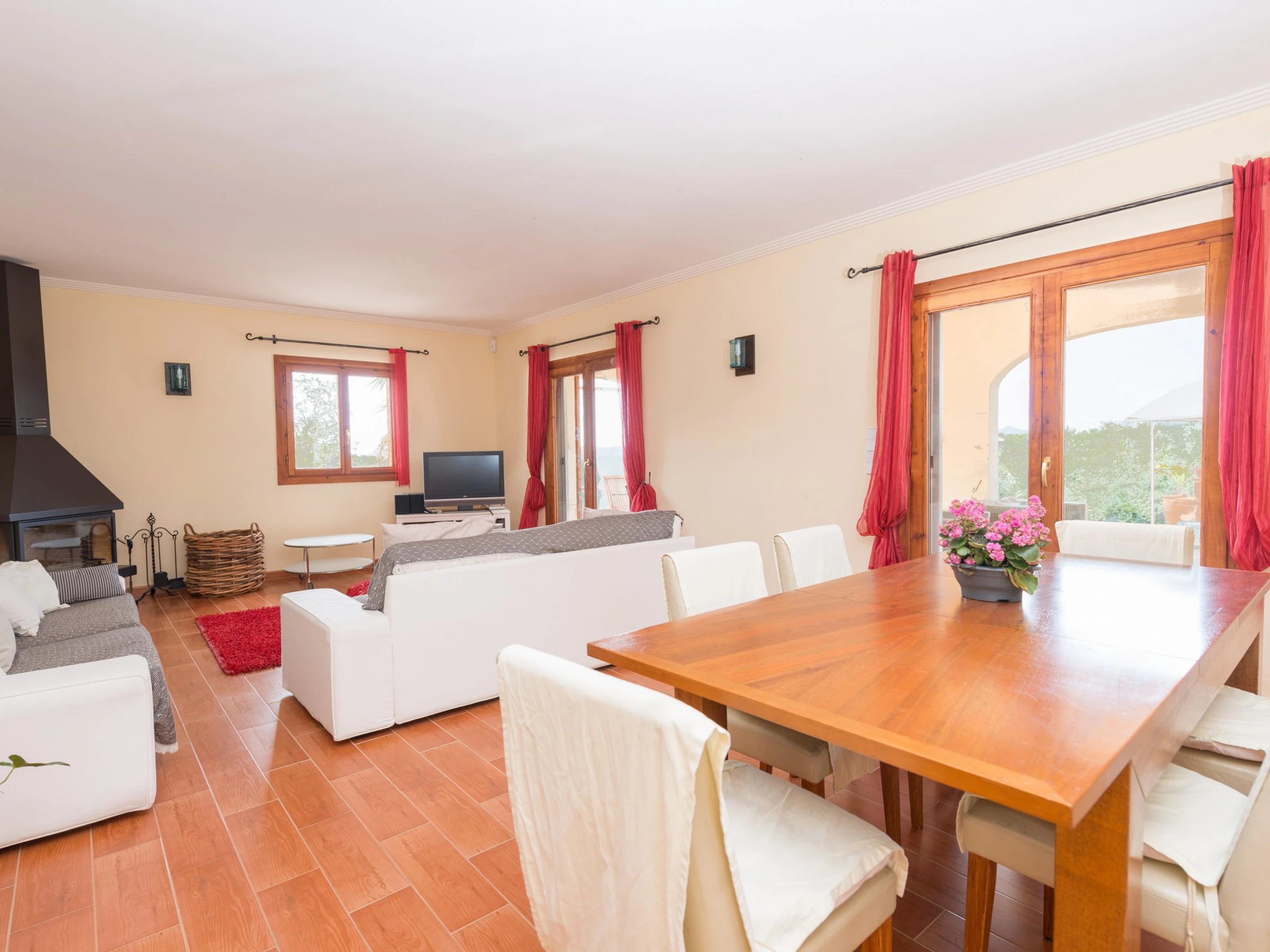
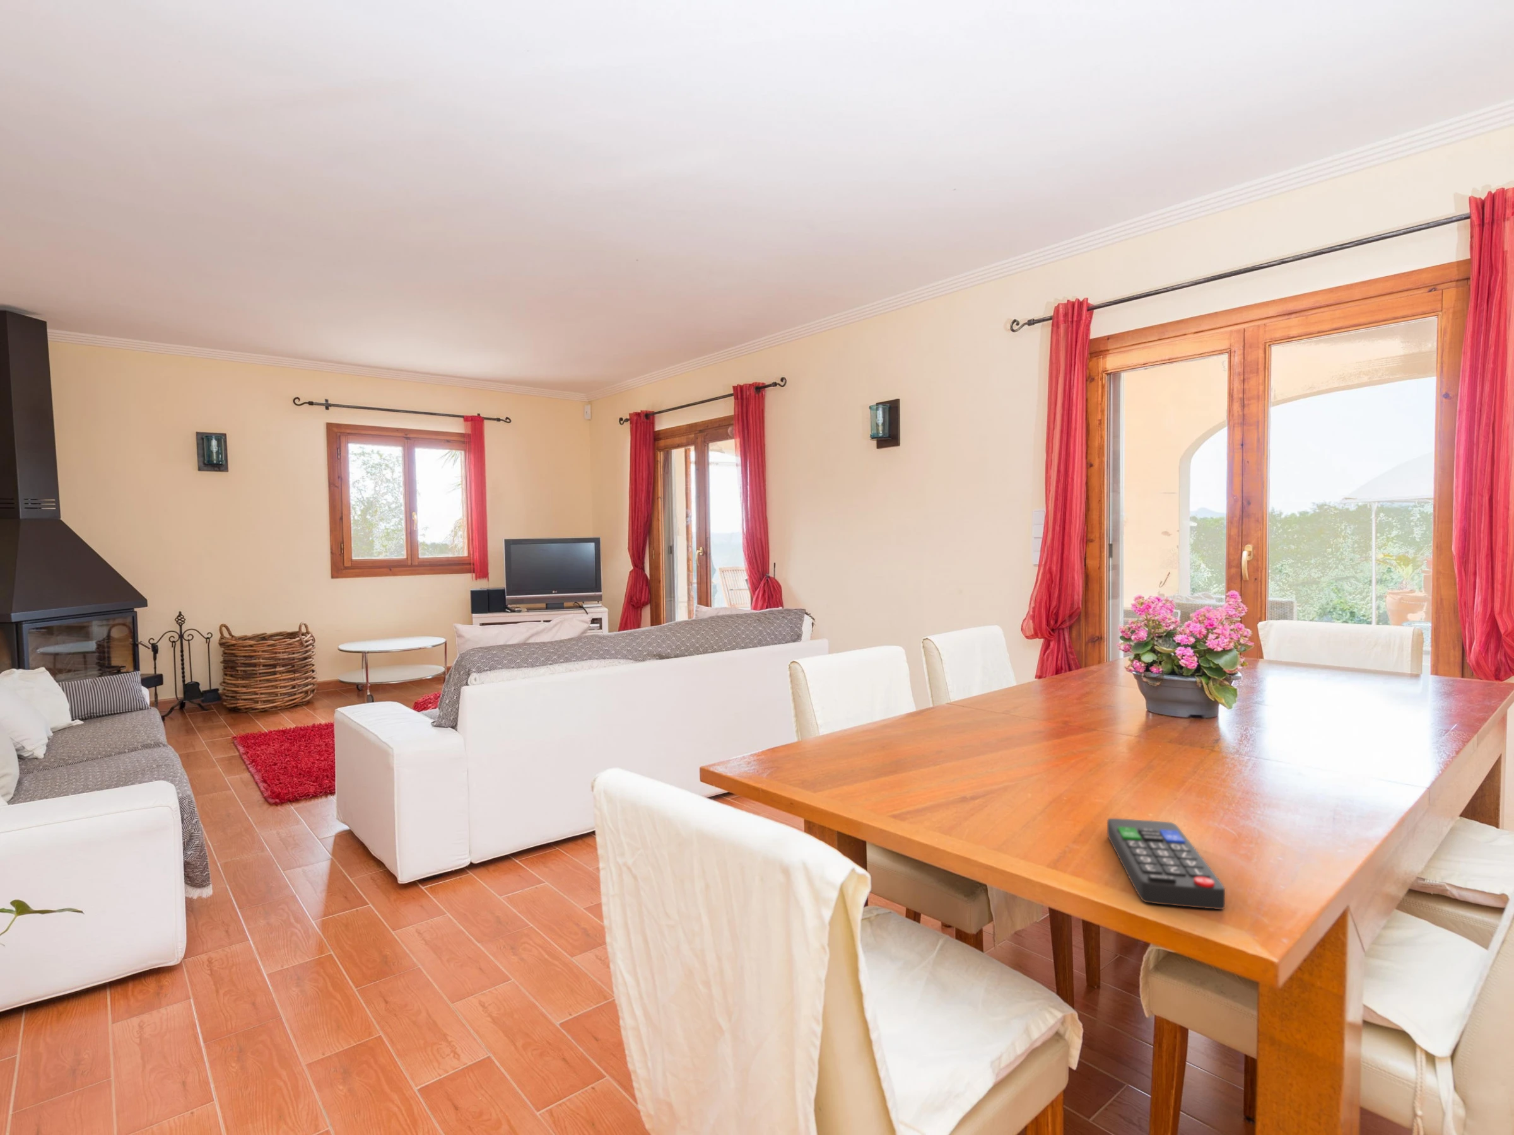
+ remote control [1106,818,1226,910]
